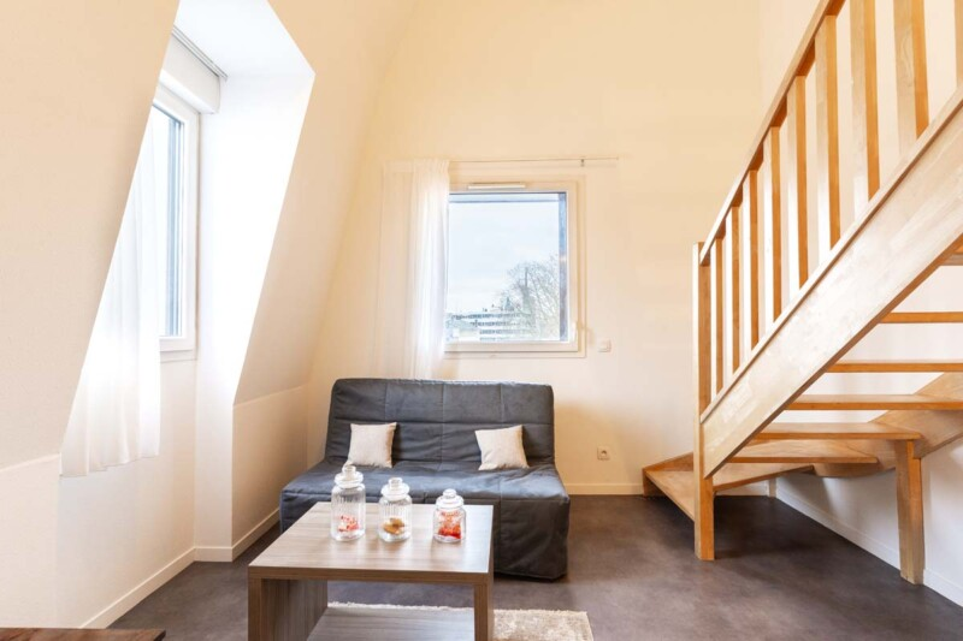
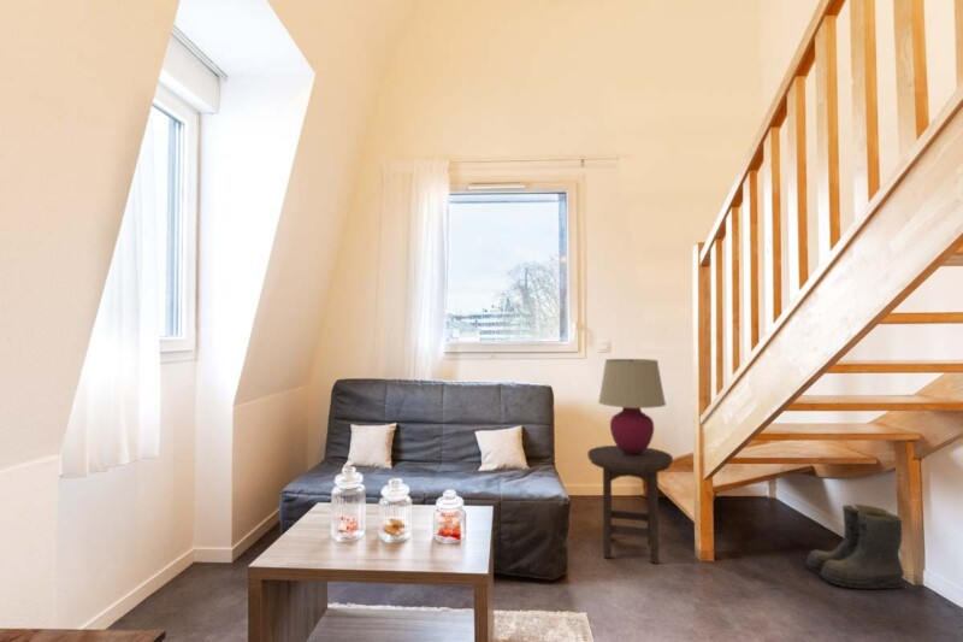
+ stool [586,444,674,565]
+ table lamp [597,358,667,455]
+ boots [804,503,905,590]
